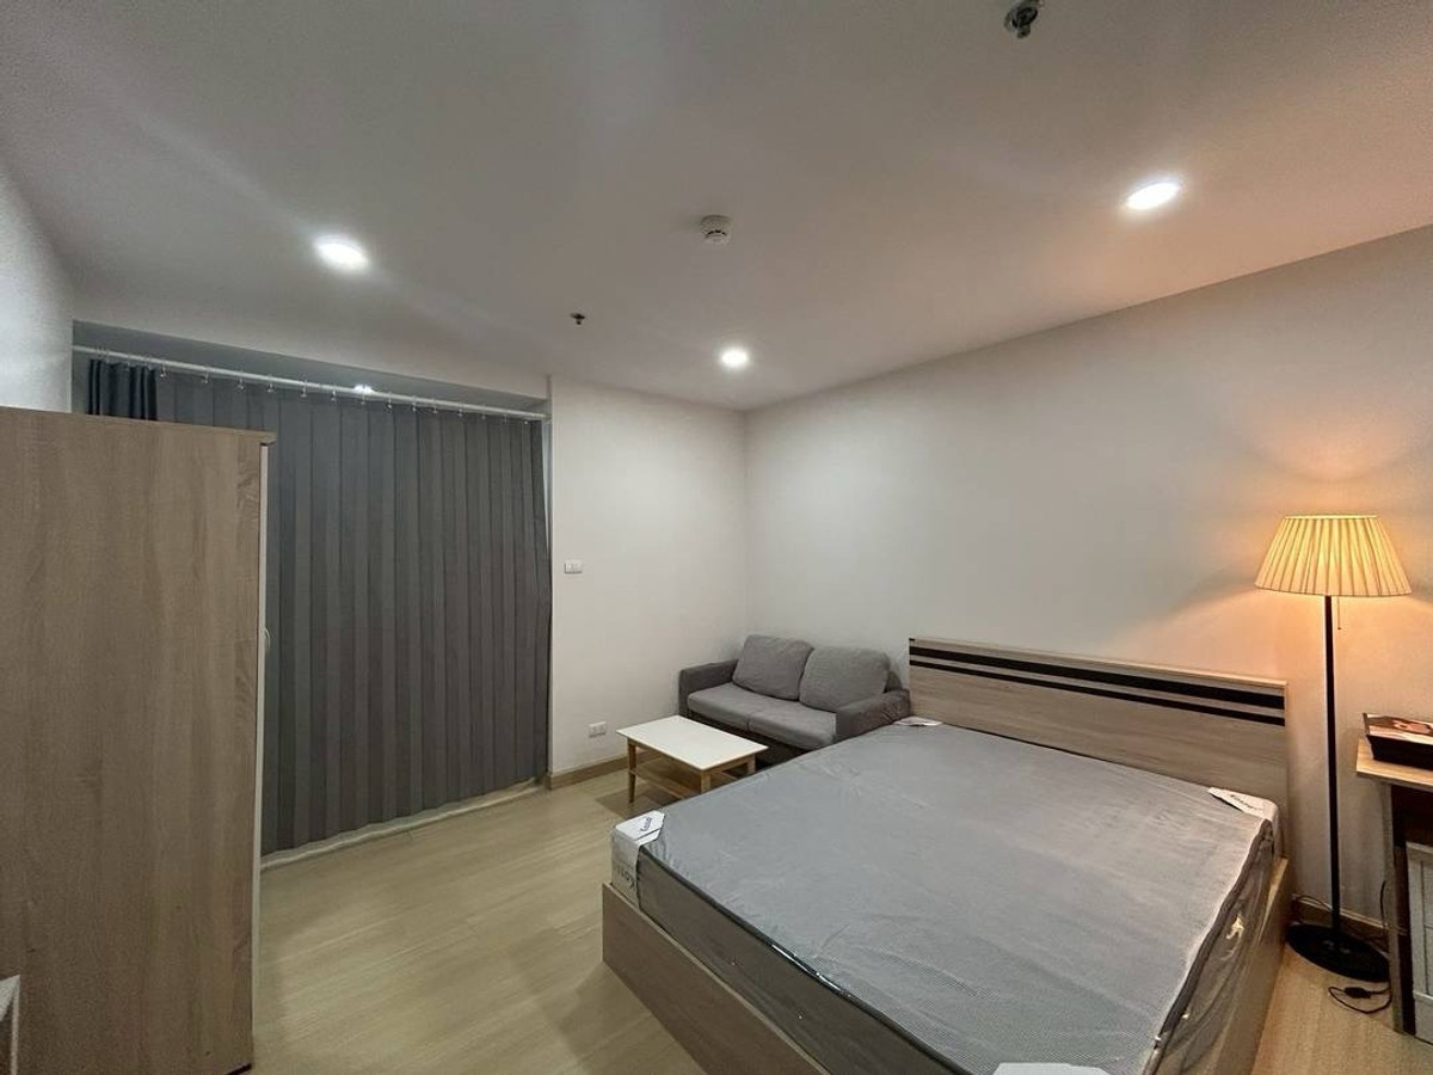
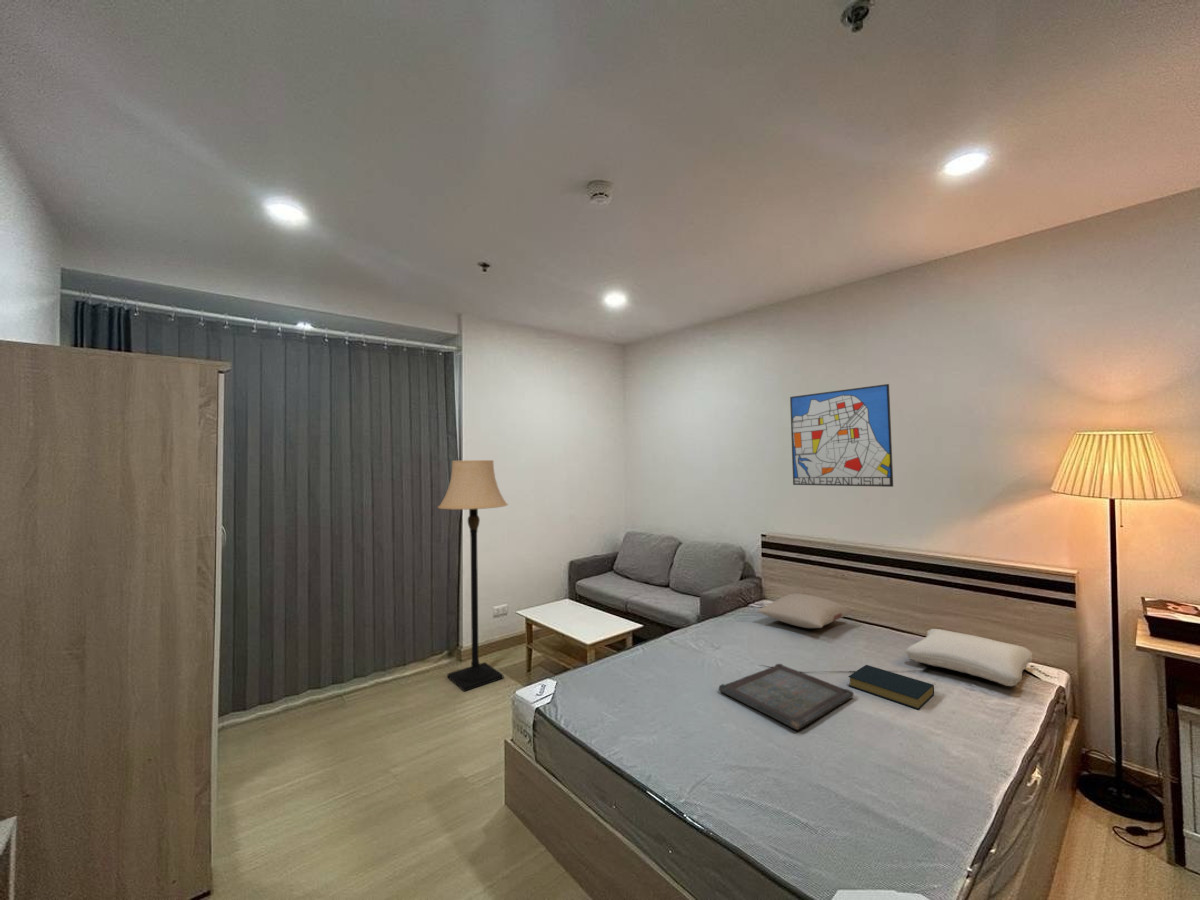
+ lamp [437,459,509,692]
+ wall art [789,383,894,488]
+ pillow [756,593,851,629]
+ serving tray [718,663,855,731]
+ pillow [904,628,1034,687]
+ hardback book [847,664,935,711]
